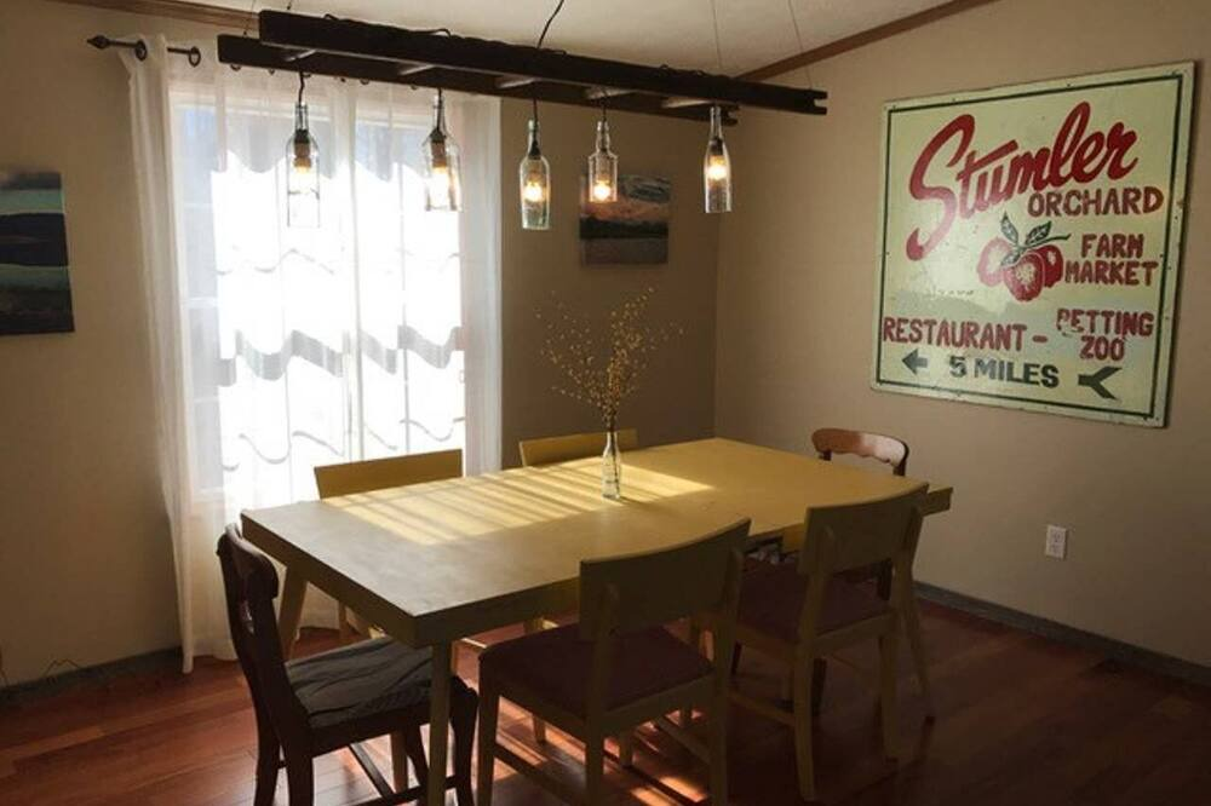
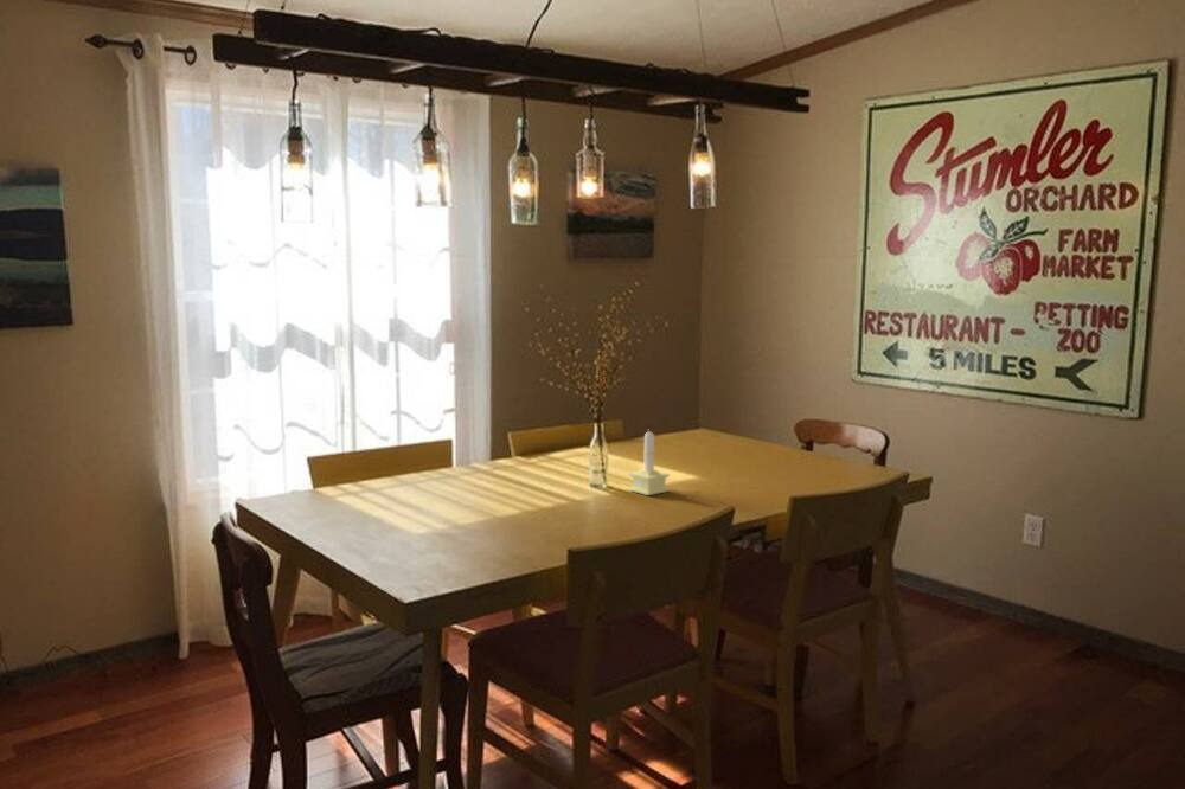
+ candle [627,429,671,496]
